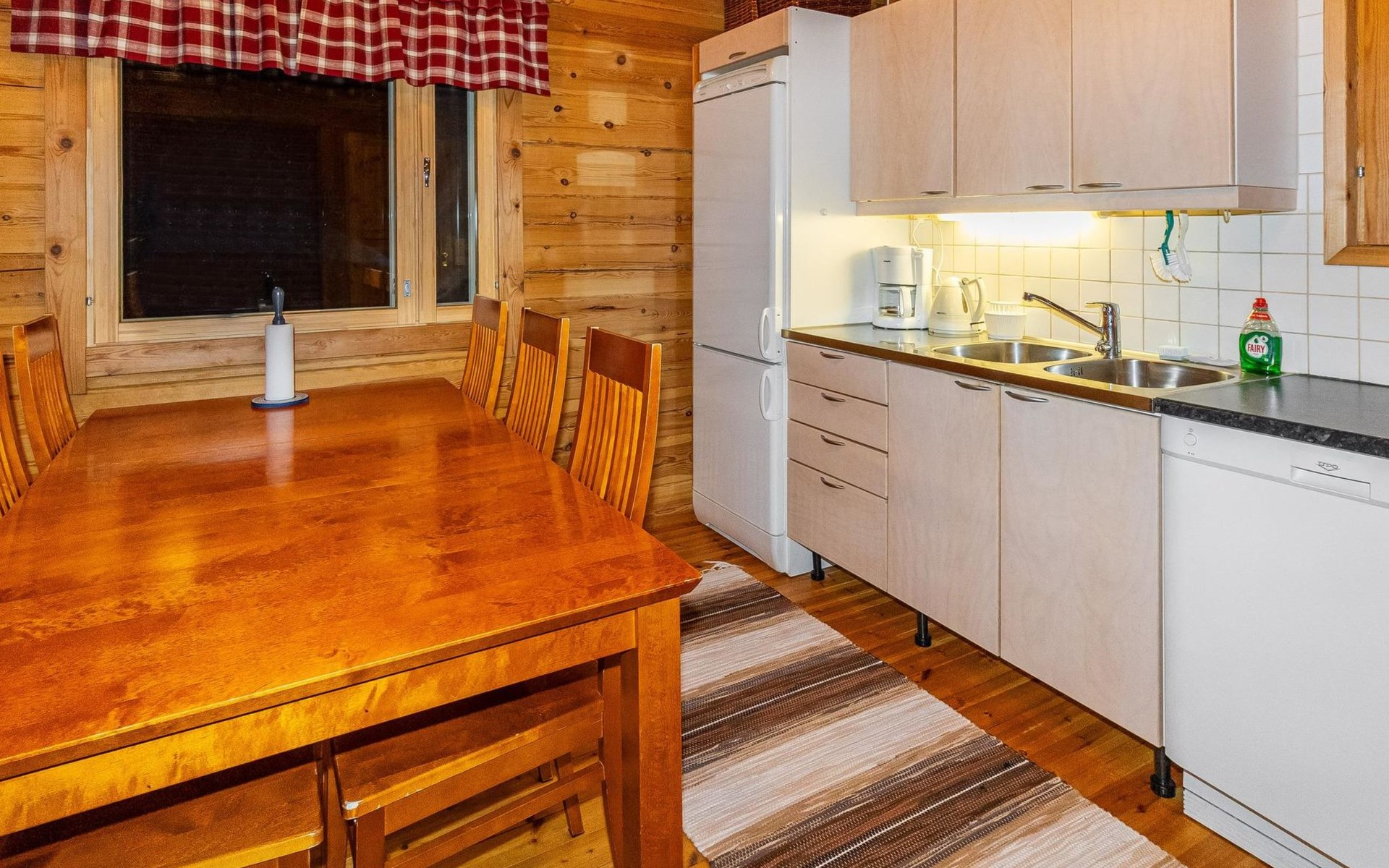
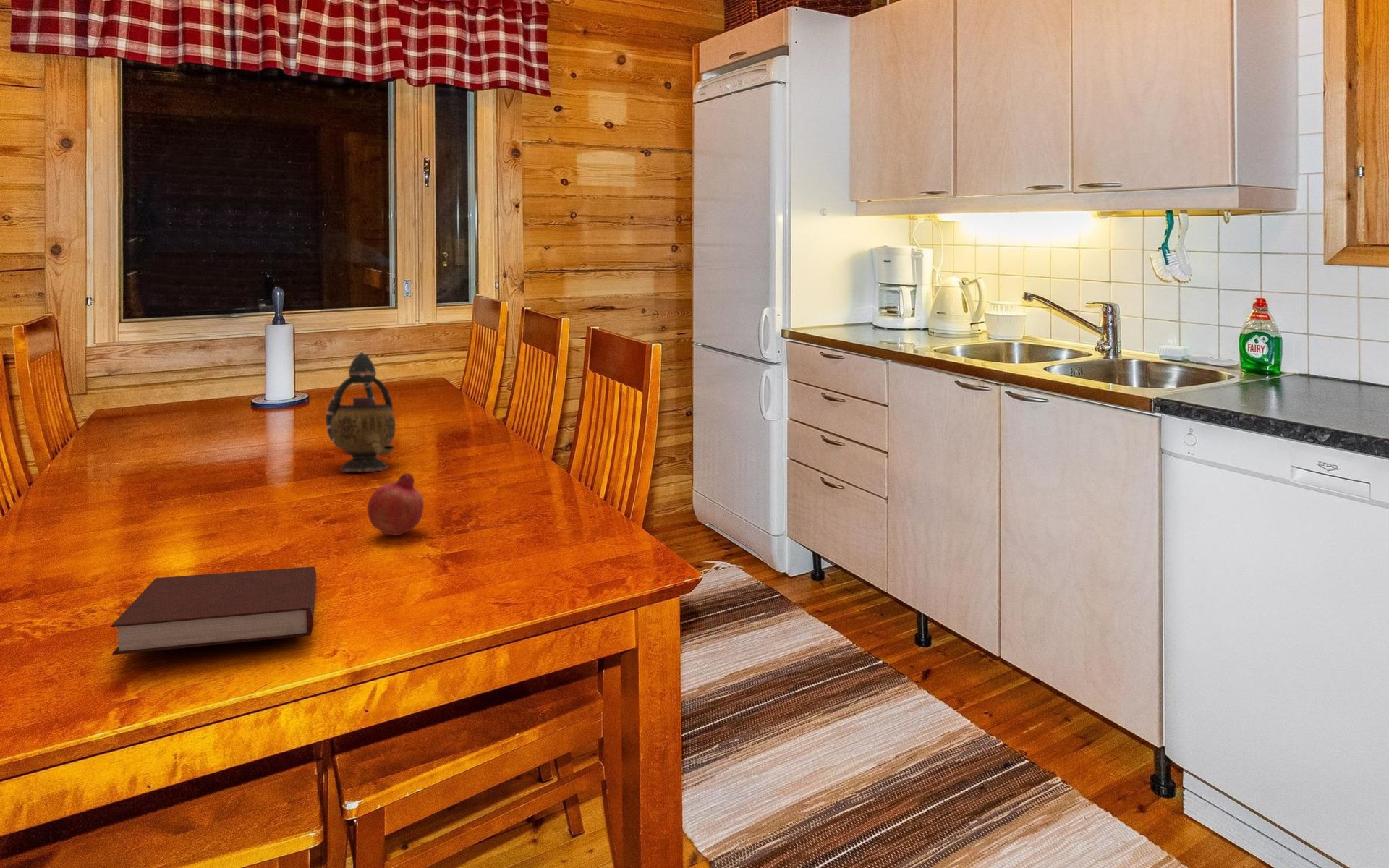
+ teapot [325,352,396,472]
+ notebook [111,566,317,655]
+ fruit [366,472,425,536]
